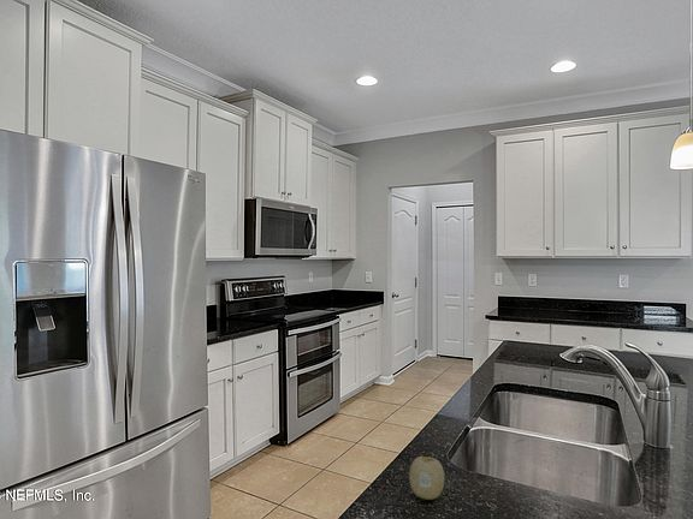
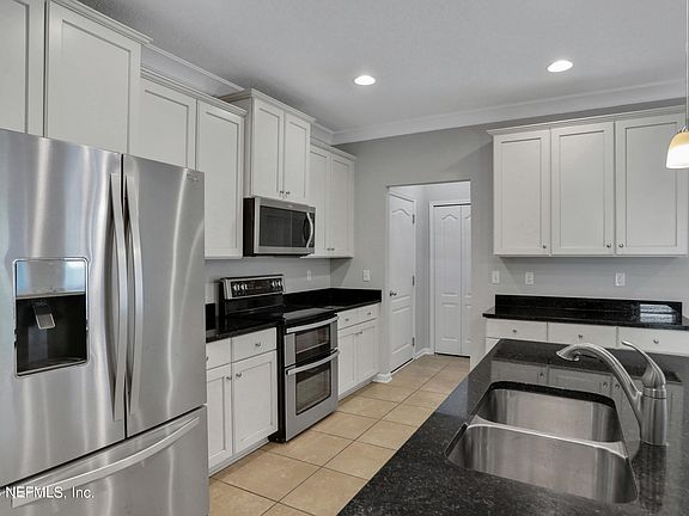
- fruit [408,455,445,501]
